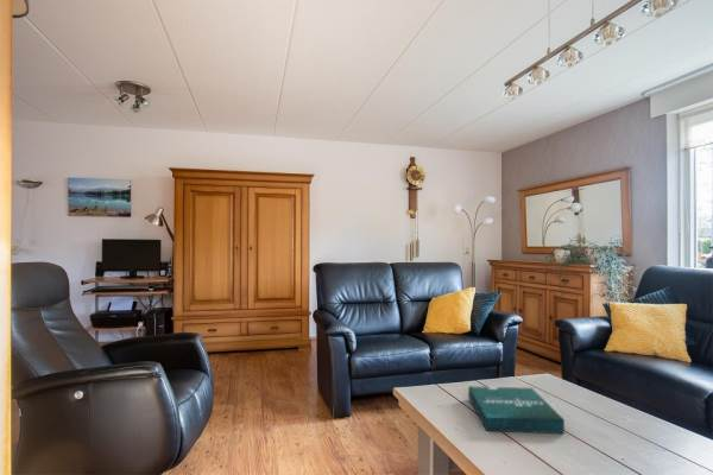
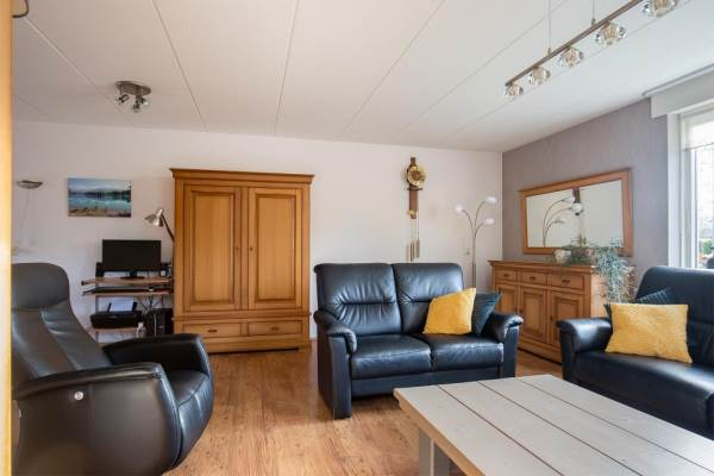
- pizza box [467,385,566,435]
